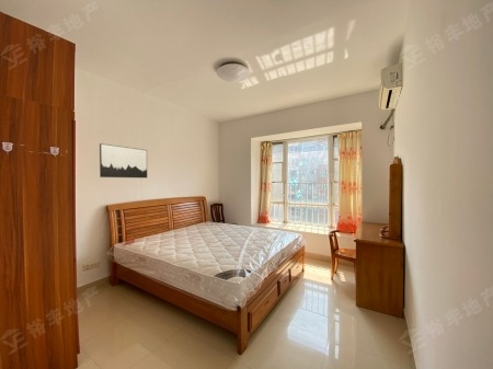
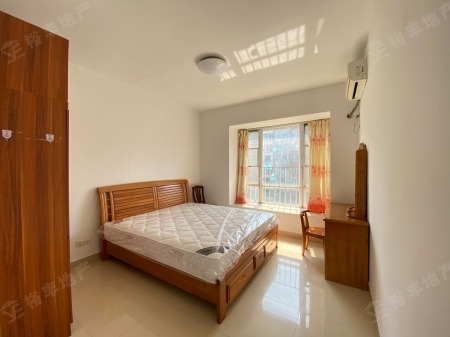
- wall art [99,142,148,178]
